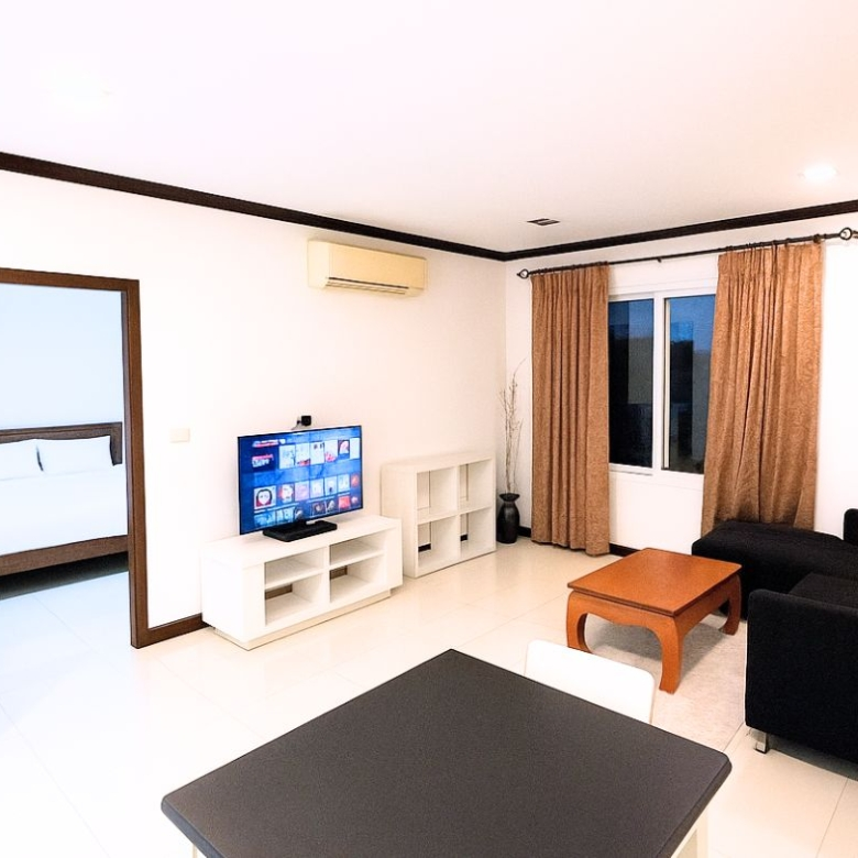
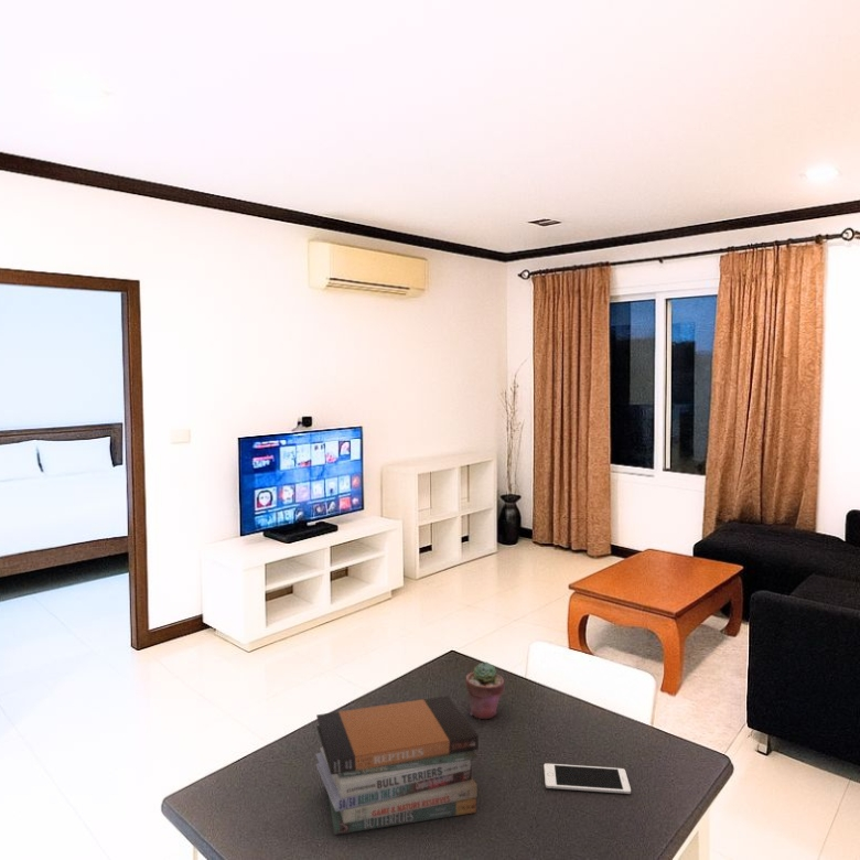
+ potted succulent [465,662,505,720]
+ cell phone [542,763,632,795]
+ book stack [315,695,480,836]
